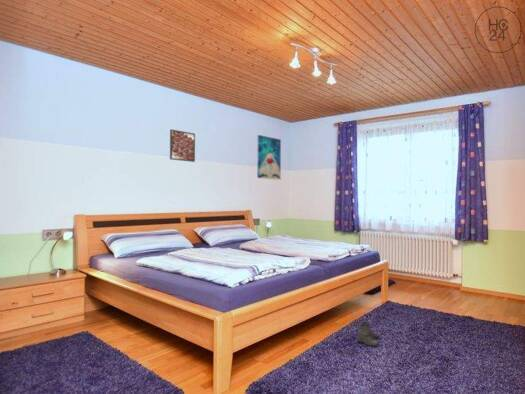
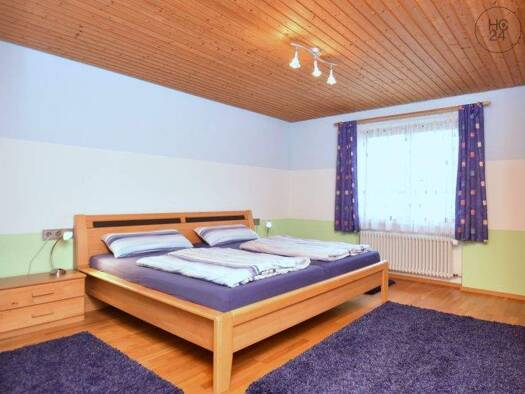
- wall art [256,134,282,180]
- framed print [169,128,196,163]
- boots [356,321,380,347]
